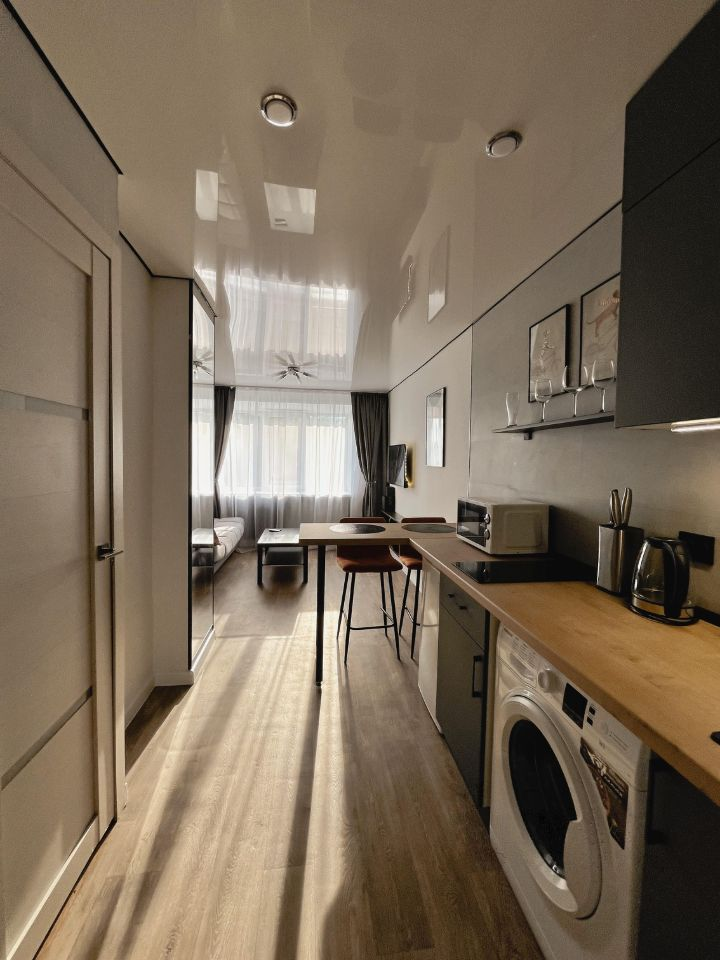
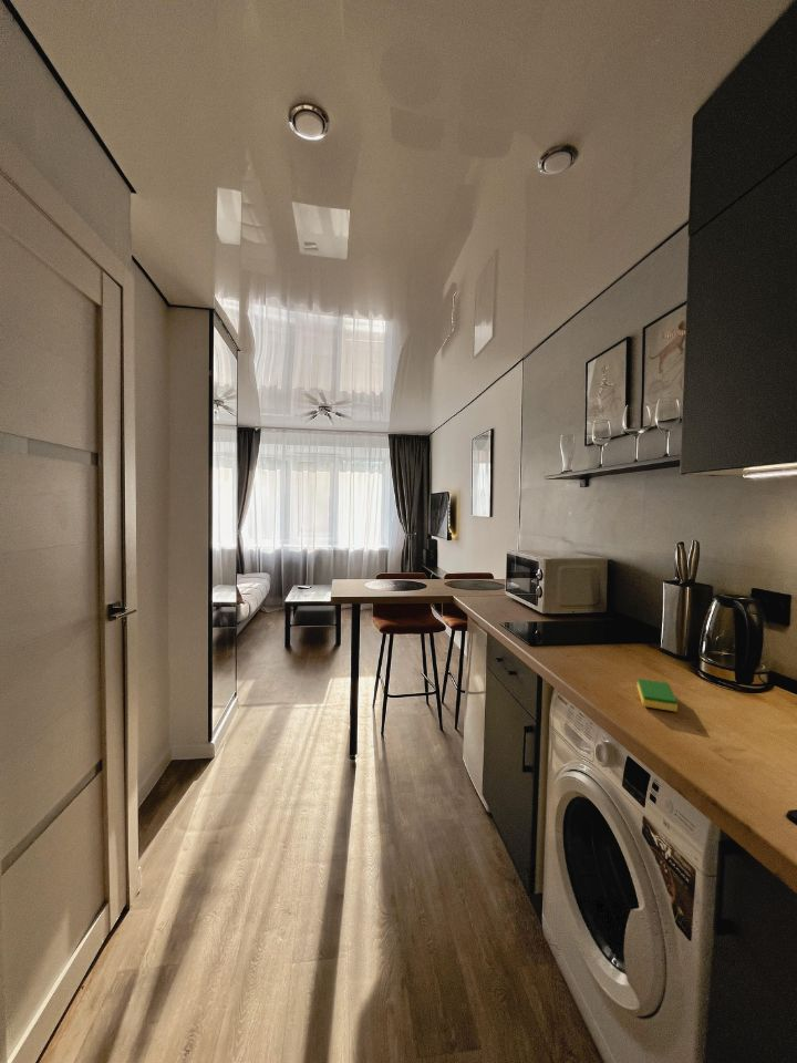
+ dish sponge [636,678,679,713]
